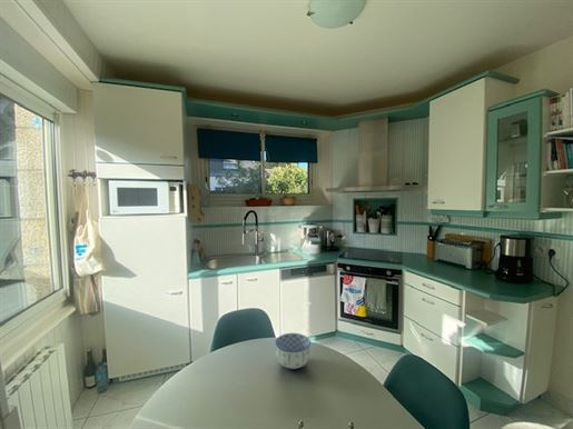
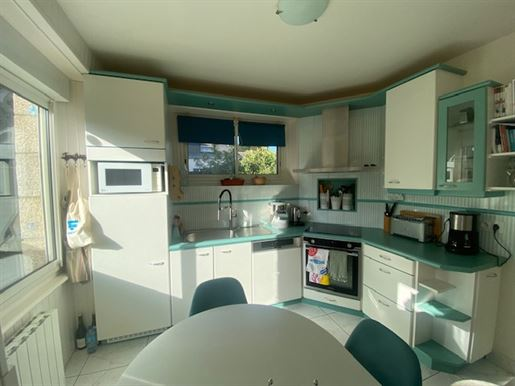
- bowl [275,332,312,371]
